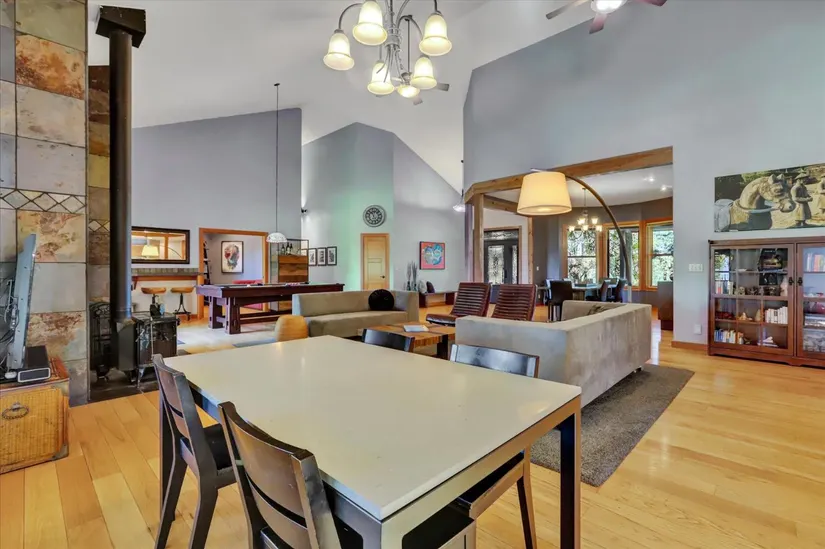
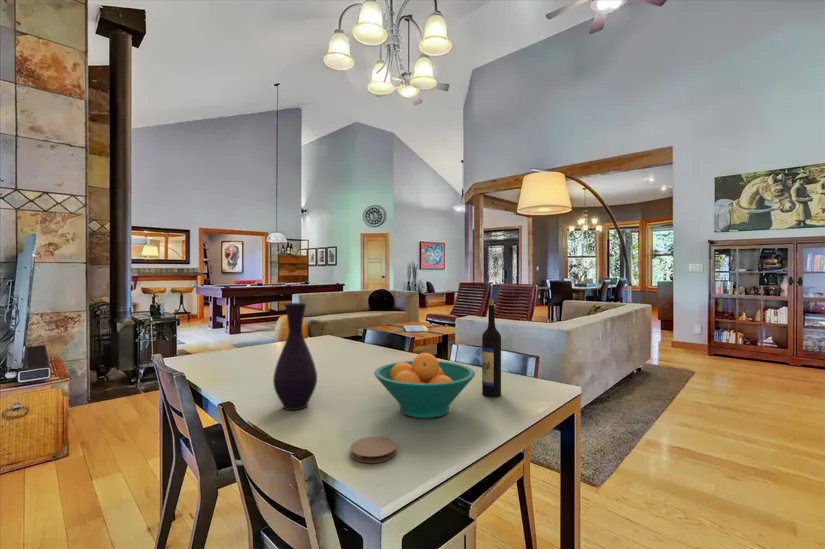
+ coaster [349,436,398,464]
+ wine bottle [481,298,502,398]
+ fruit bowl [373,352,476,419]
+ vase [272,302,318,411]
